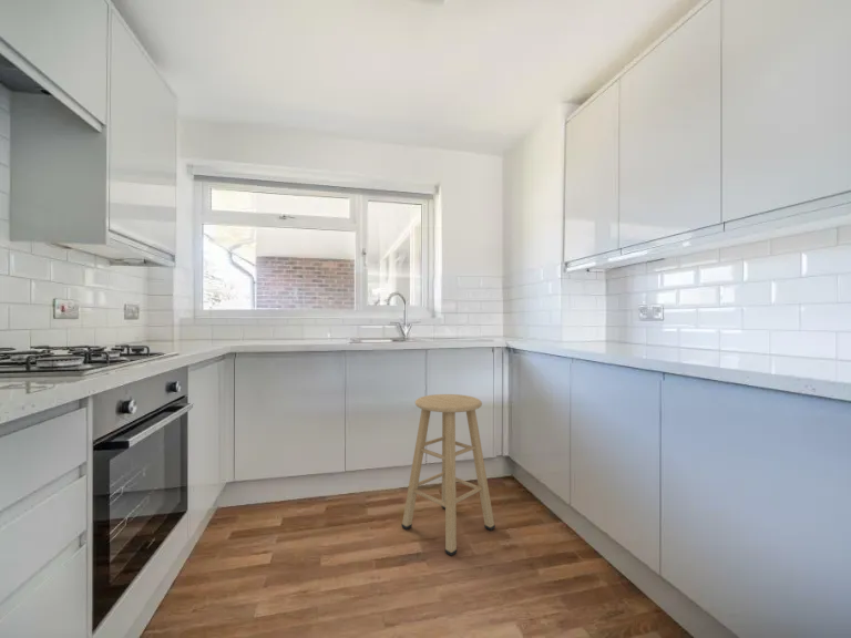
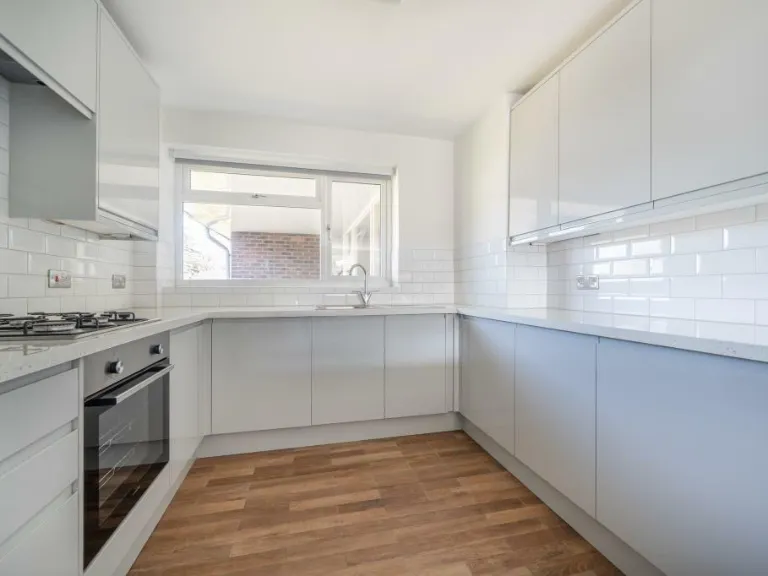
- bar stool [400,393,496,557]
